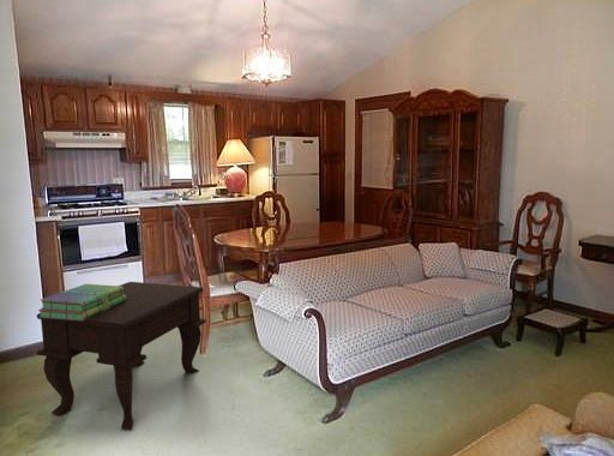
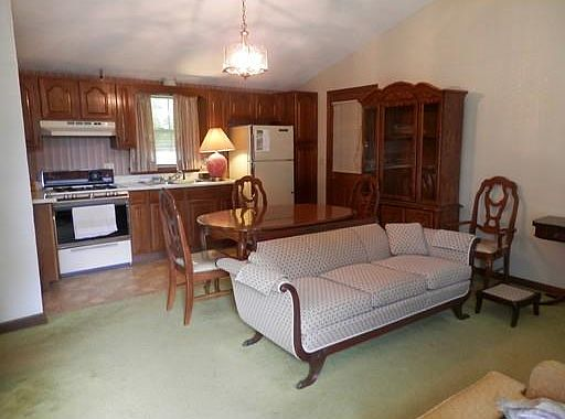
- stack of books [37,283,126,320]
- side table [36,281,207,431]
